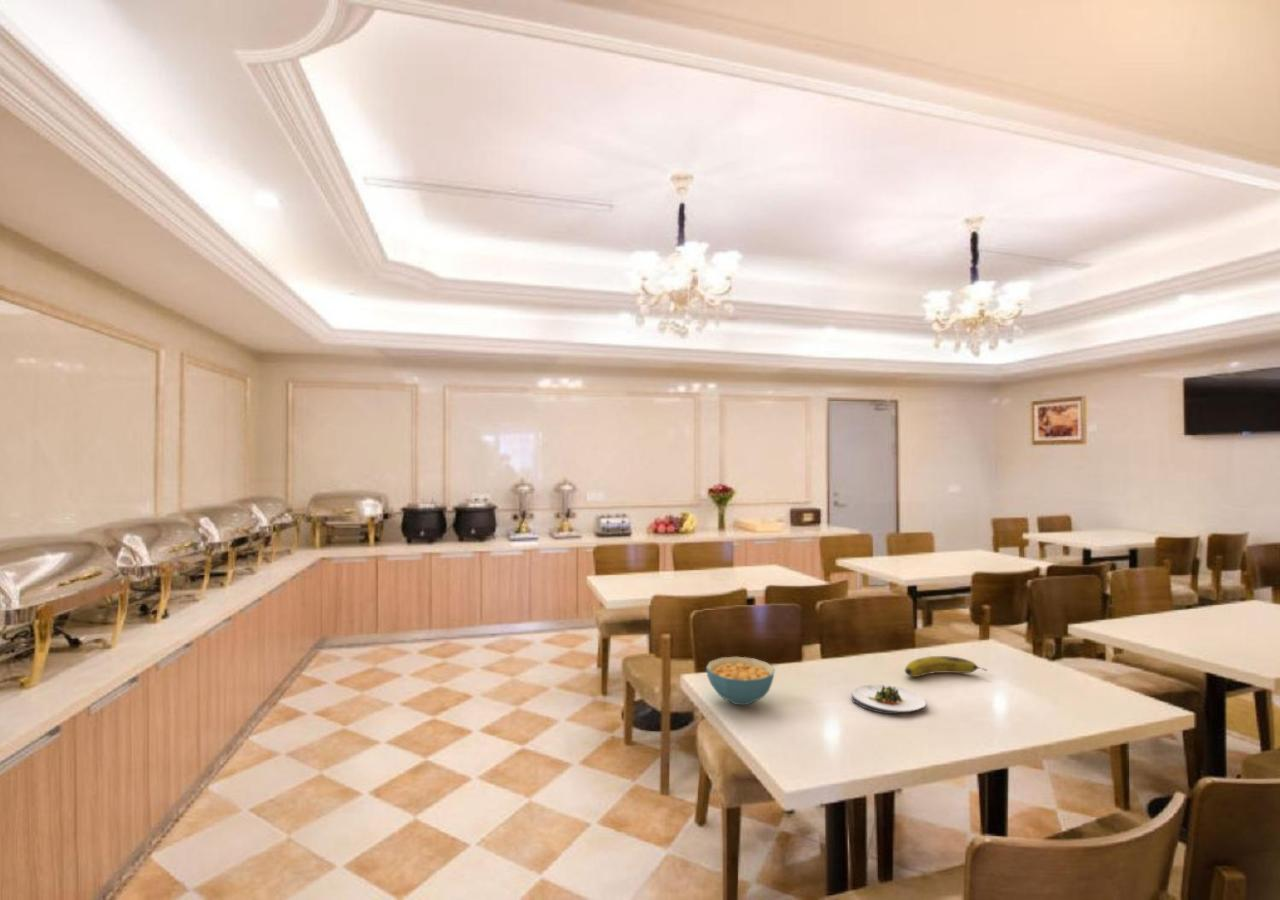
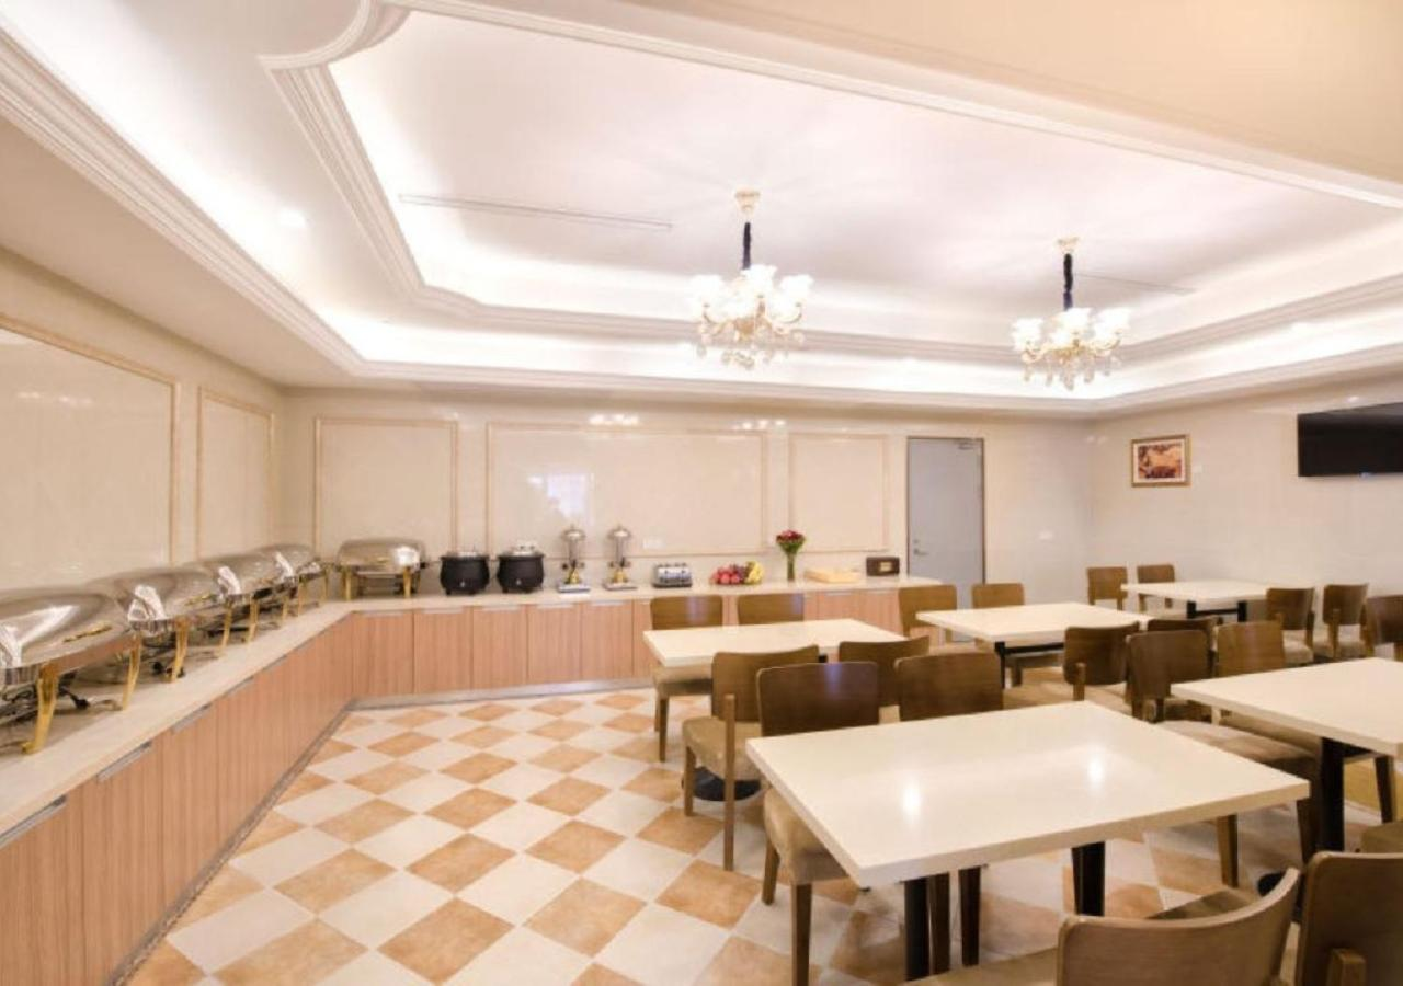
- fruit [904,655,988,678]
- cereal bowl [705,656,776,706]
- salad plate [851,683,928,715]
